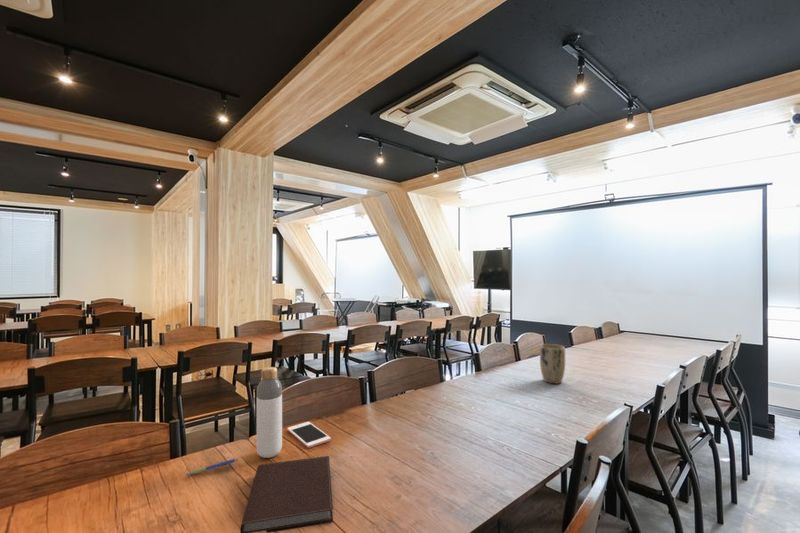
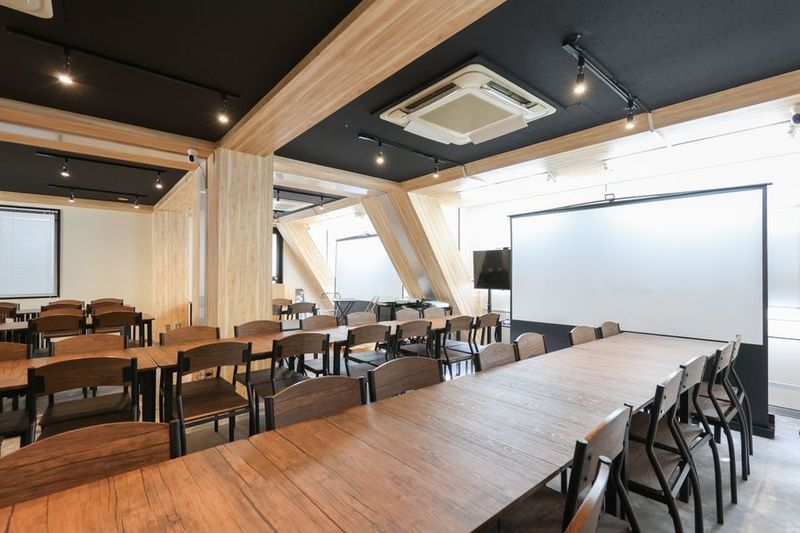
- pen [184,457,239,476]
- plant pot [539,343,566,385]
- bottle [256,366,283,459]
- notebook [239,455,334,533]
- cell phone [287,421,332,449]
